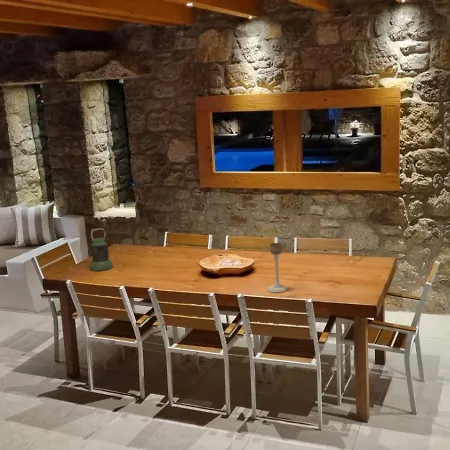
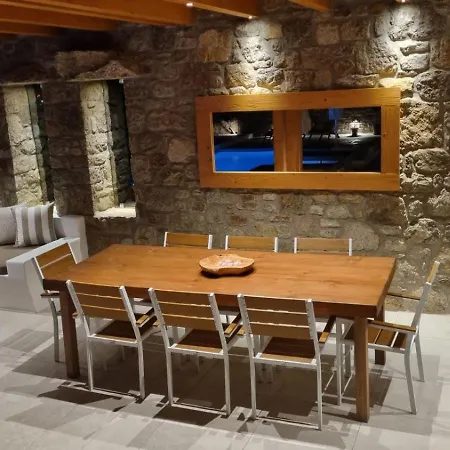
- candle holder [267,242,288,293]
- lantern [89,227,114,272]
